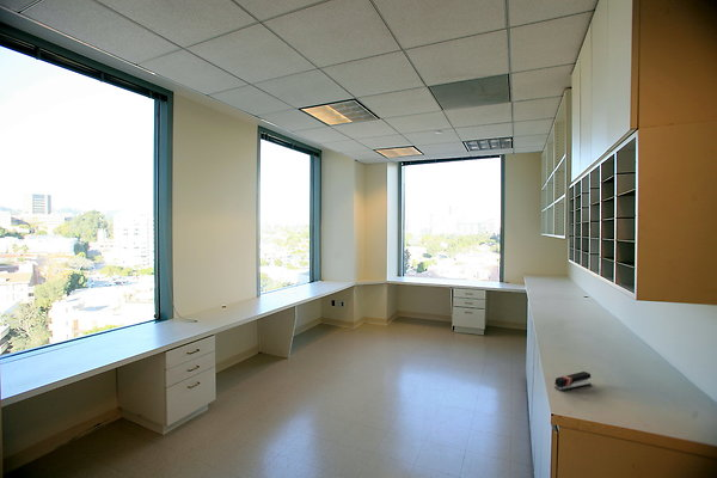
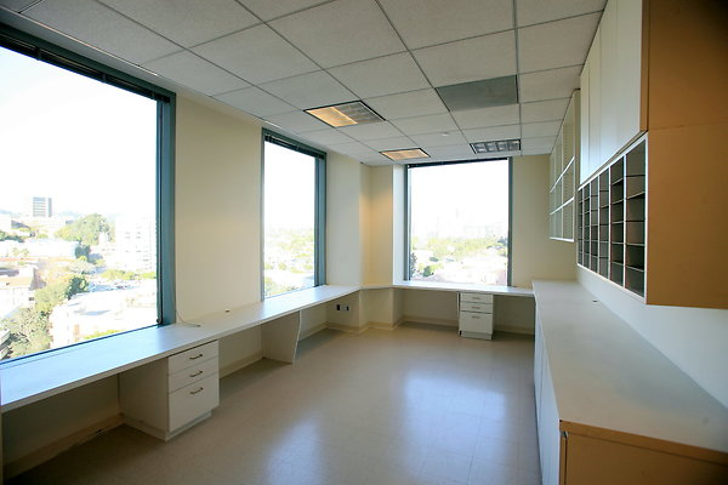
- stapler [553,370,593,392]
